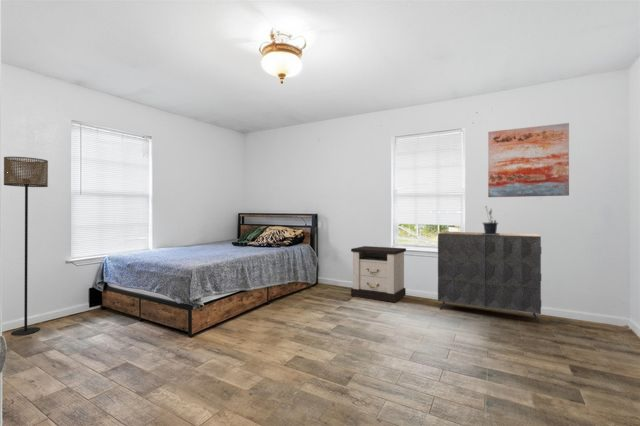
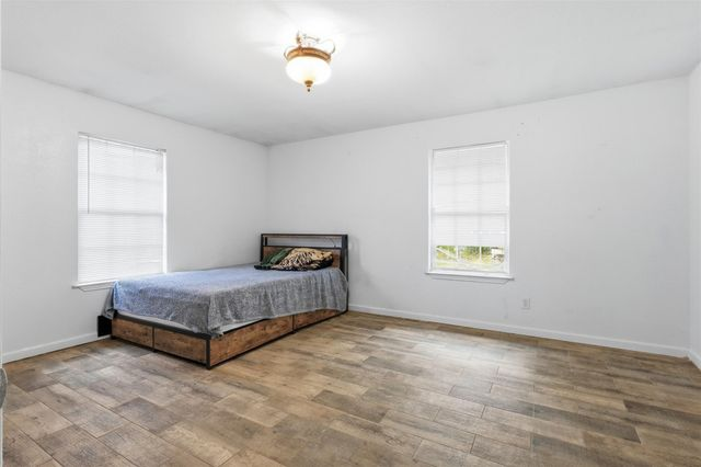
- potted plant [481,205,500,235]
- dresser [437,231,542,325]
- wall art [487,122,570,198]
- floor lamp [3,156,49,336]
- nightstand [350,245,407,303]
